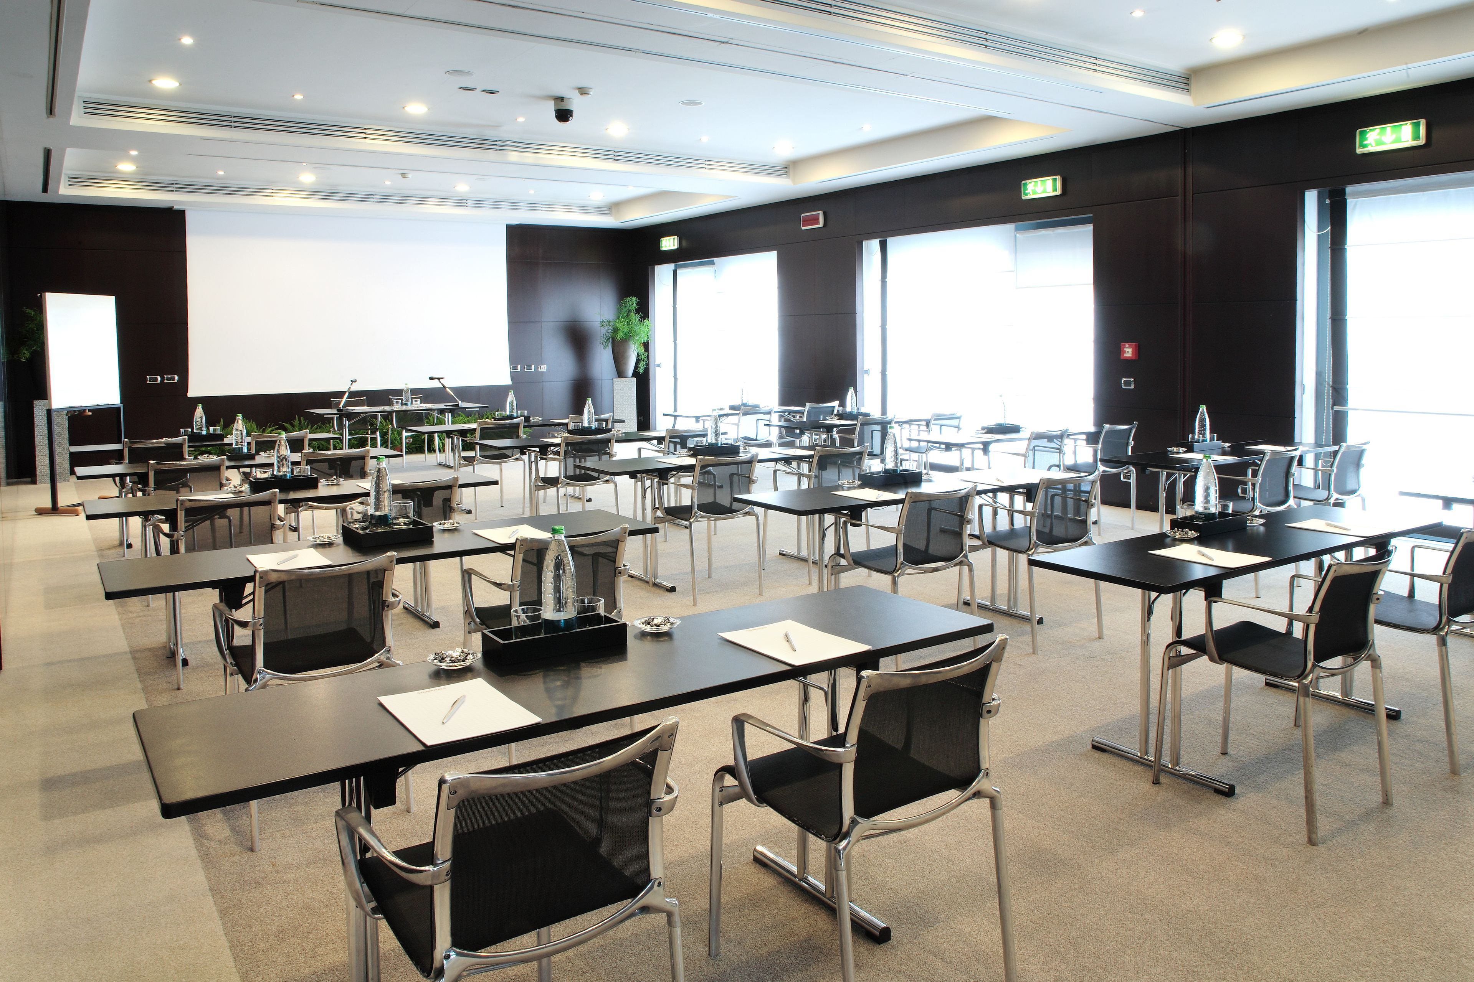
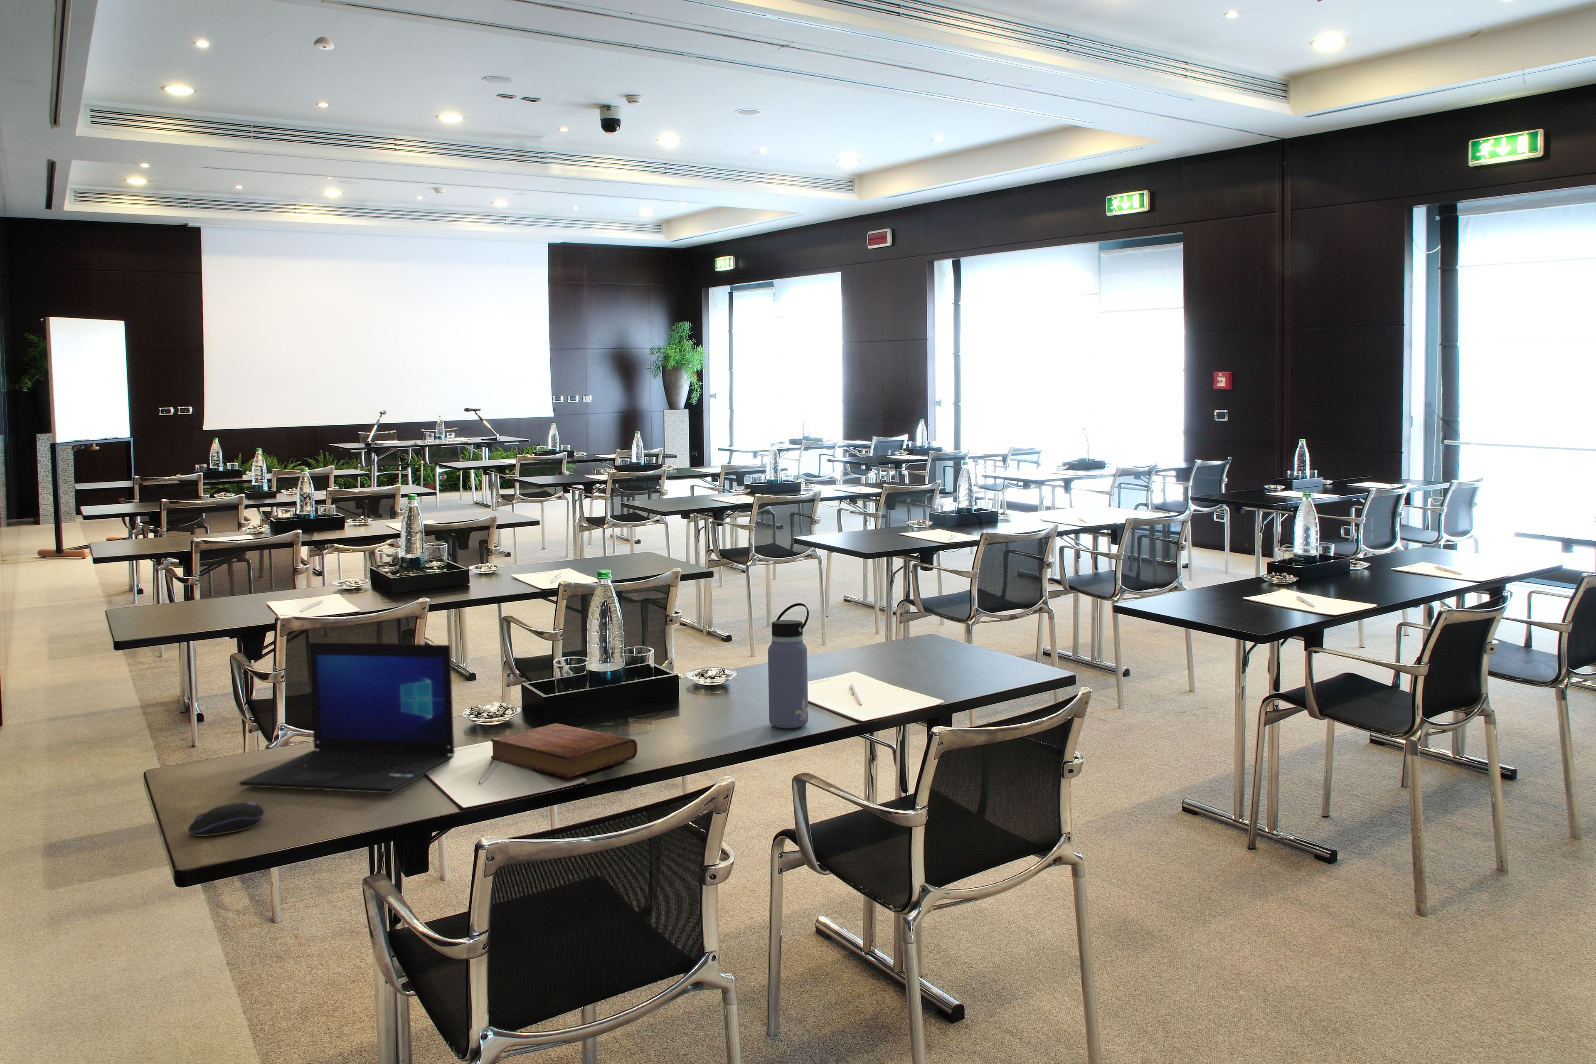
+ laptop [239,641,455,793]
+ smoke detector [314,36,335,50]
+ water bottle [767,602,809,729]
+ bible [490,723,638,779]
+ computer mouse [188,802,265,837]
